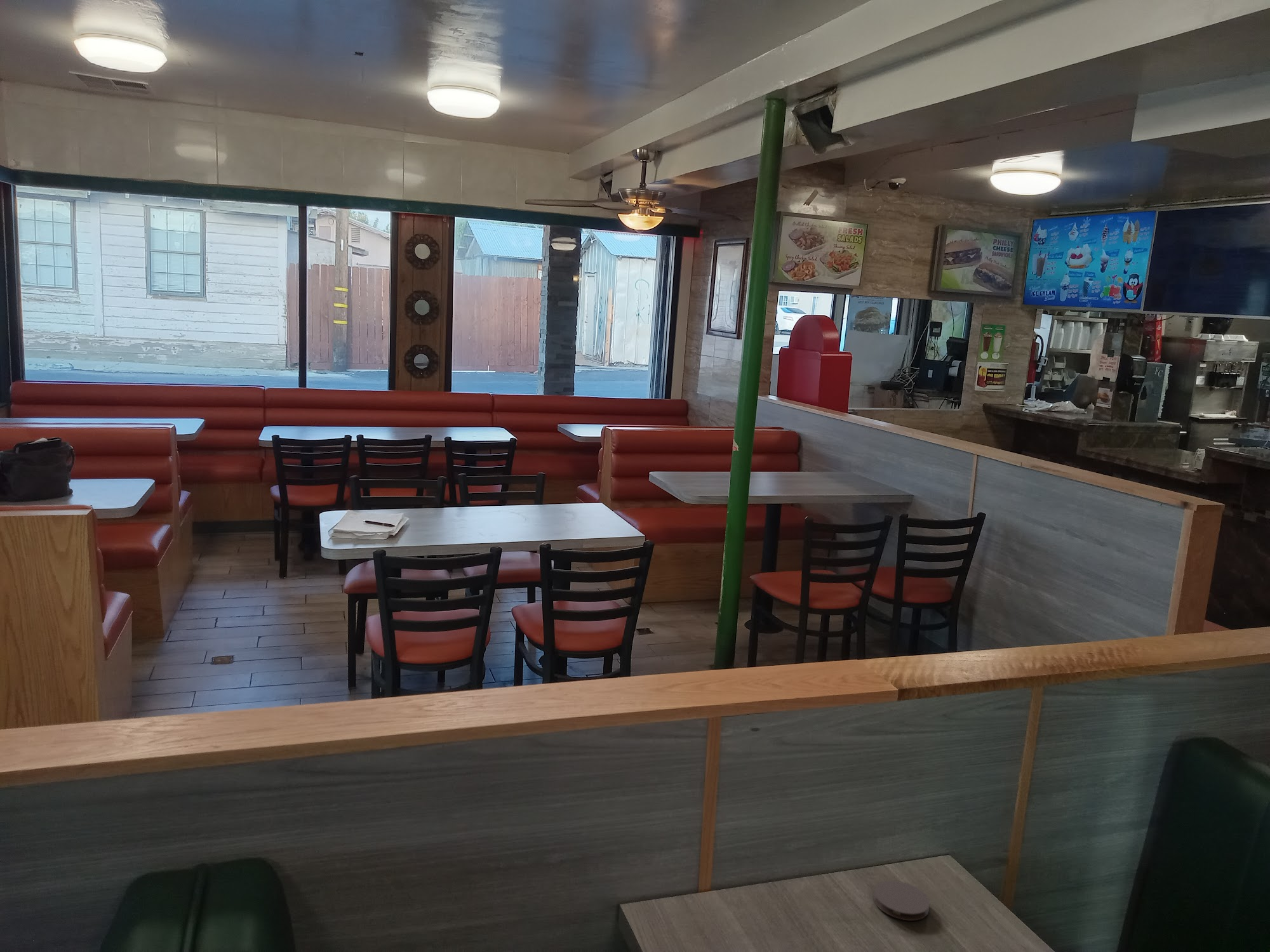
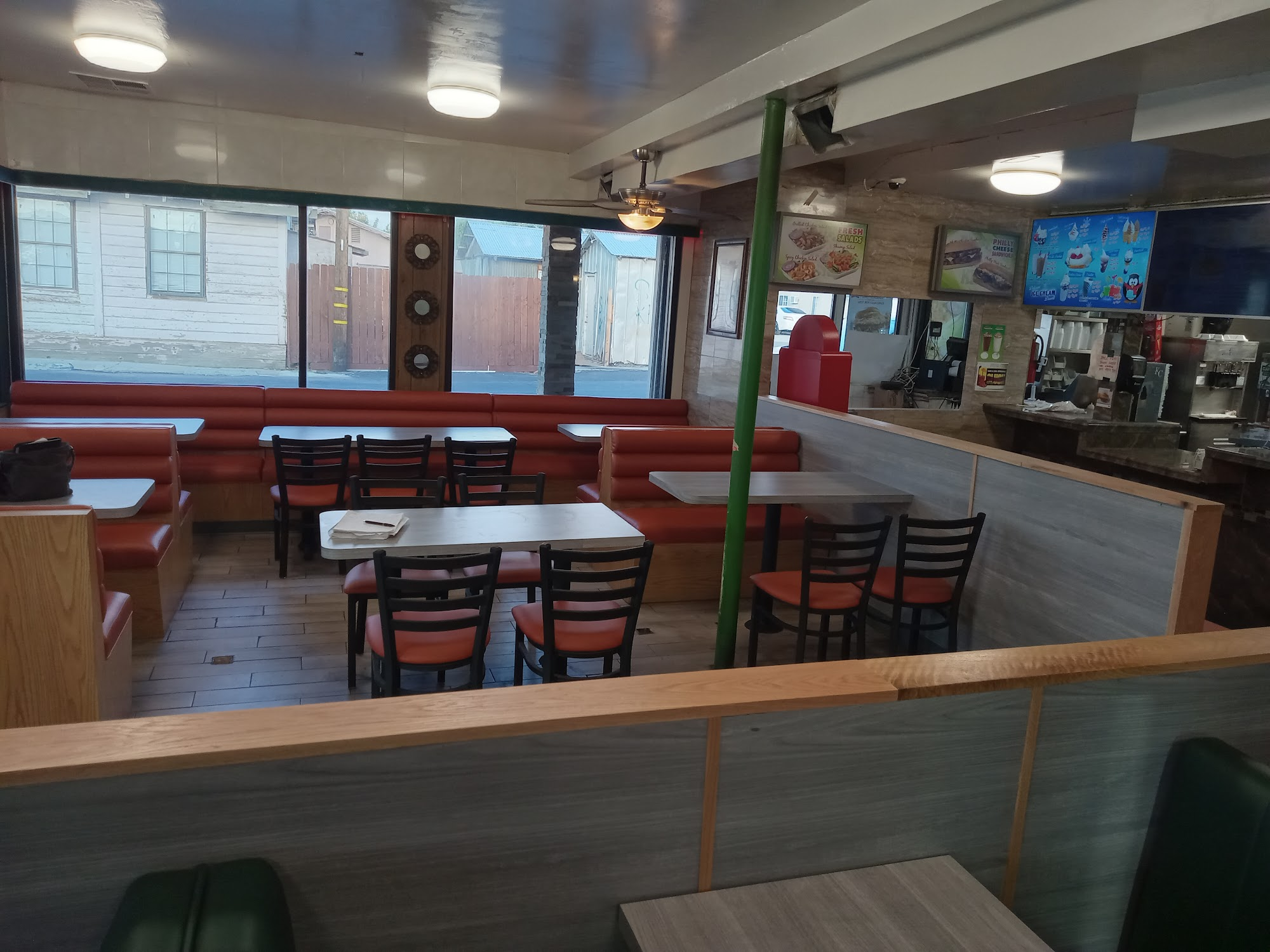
- coaster [873,880,930,922]
